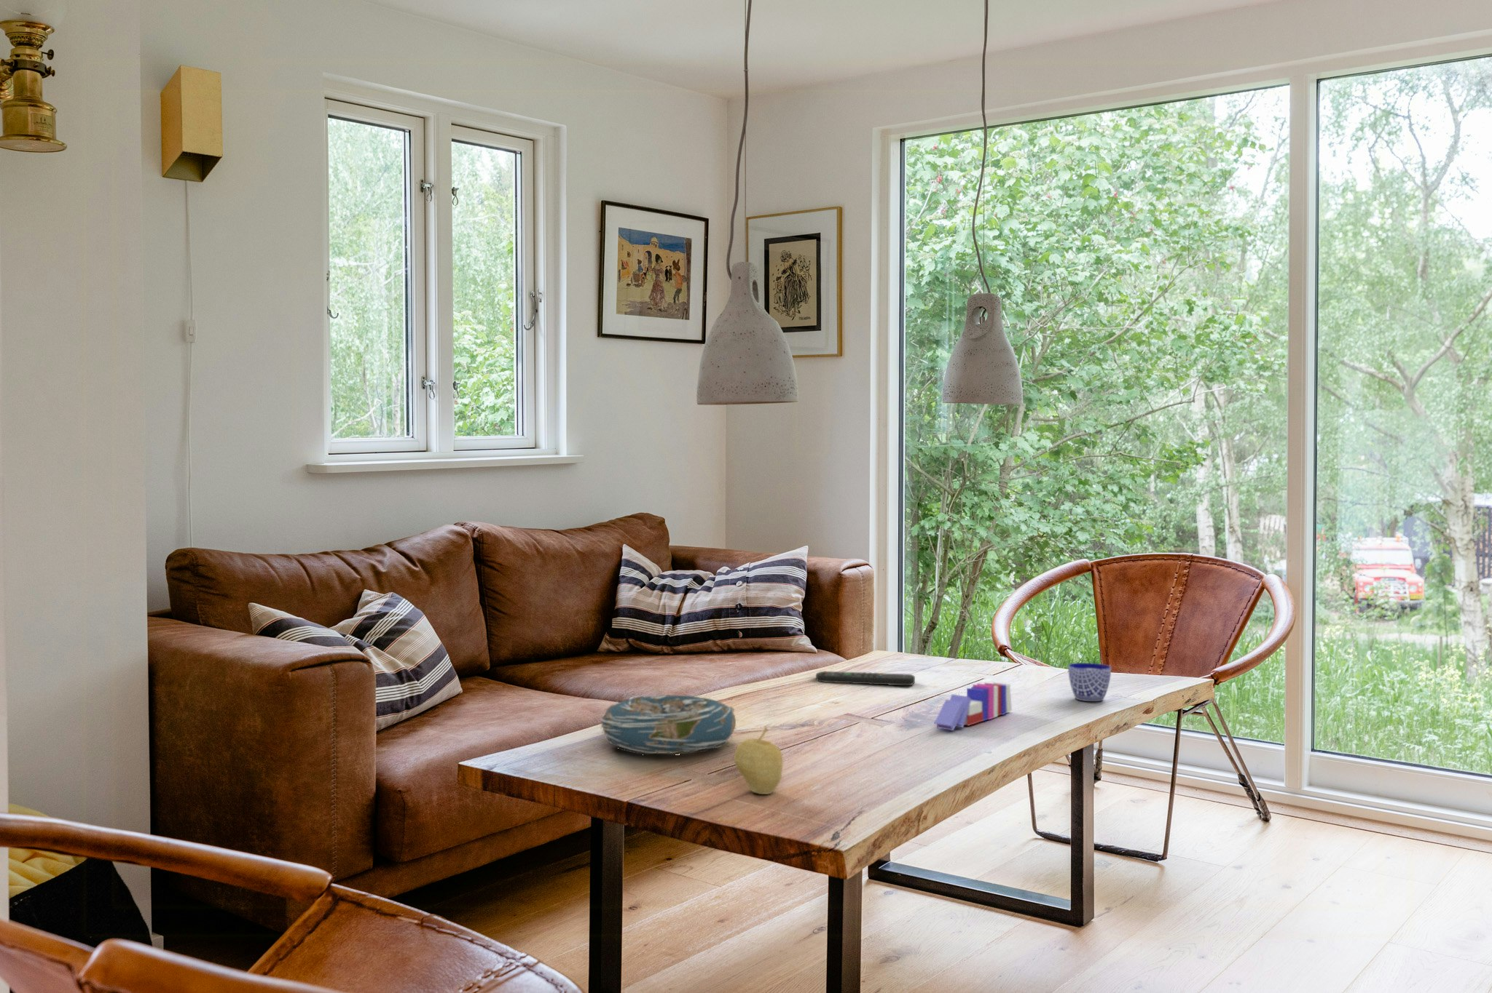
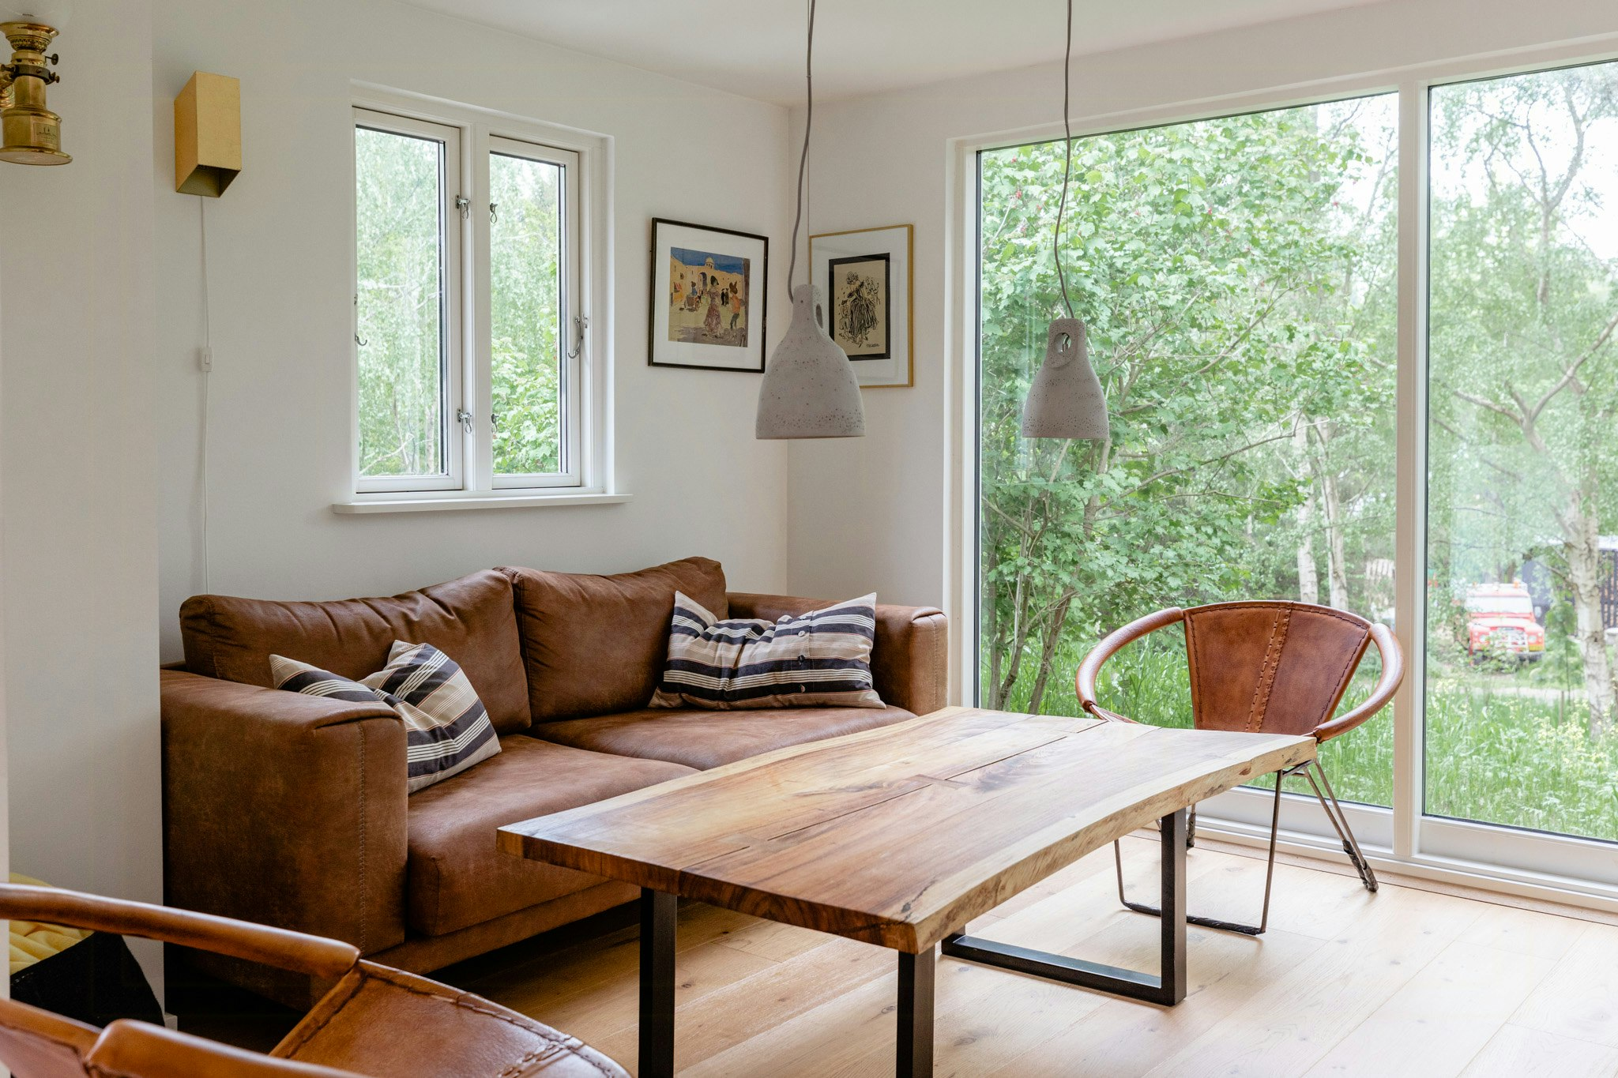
- remote control [815,670,916,686]
- fruit [733,727,783,795]
- decorative bowl [599,693,738,756]
- cup [1067,662,1112,702]
- books [933,680,1013,731]
